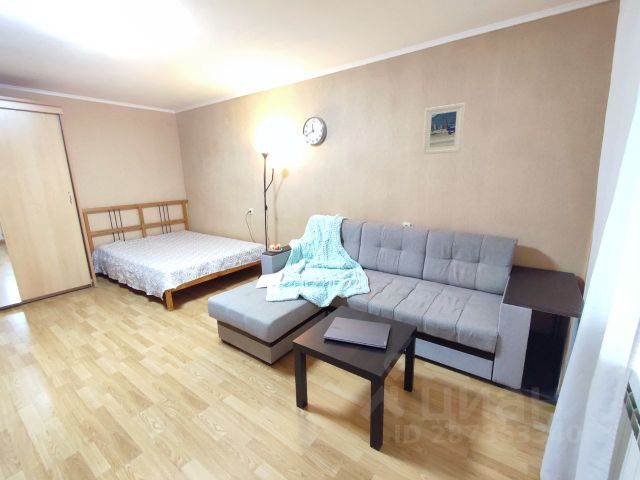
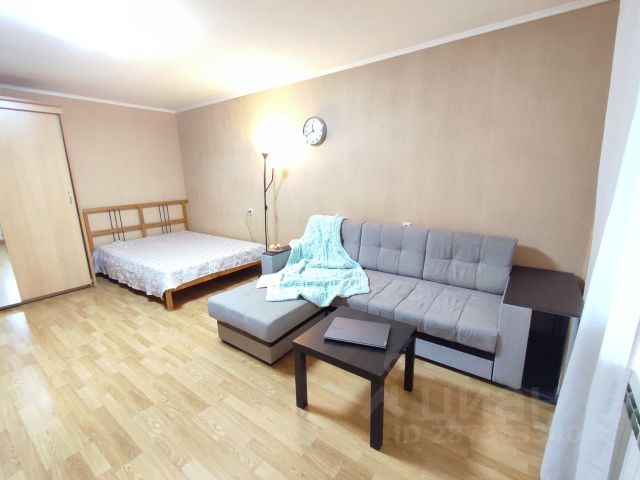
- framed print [422,102,466,155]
